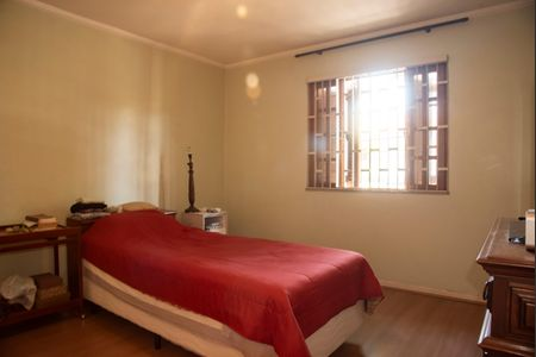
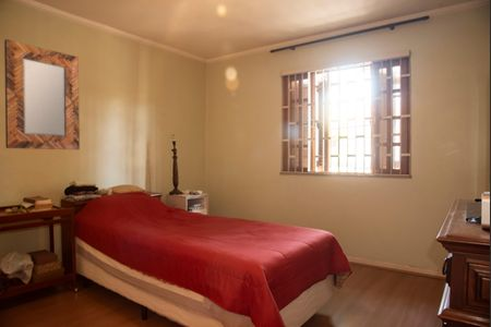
+ home mirror [3,38,81,150]
